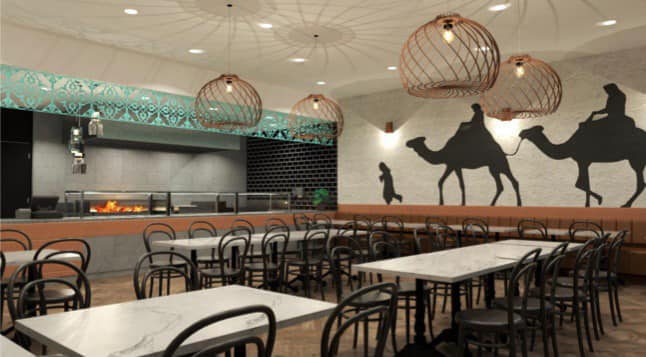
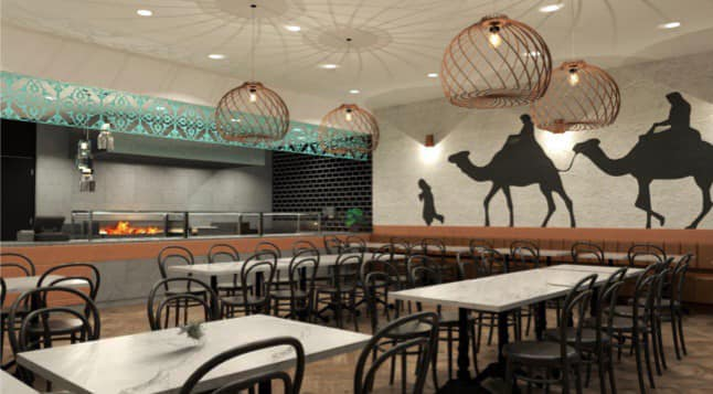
+ succulent plant [175,308,210,347]
